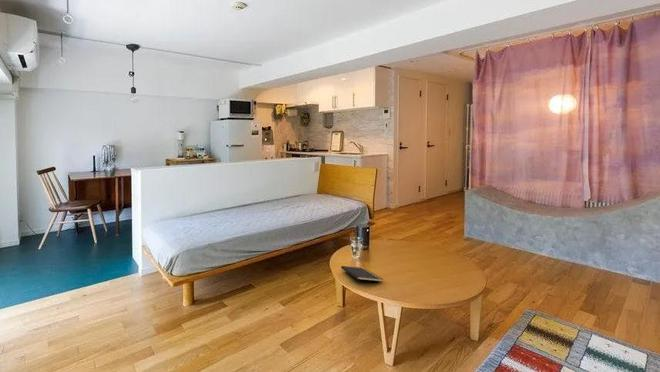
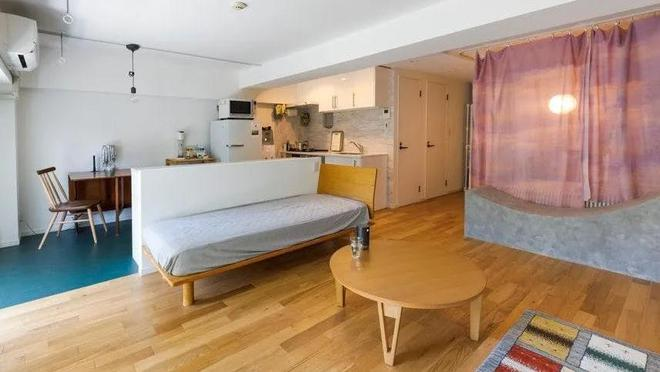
- notepad [340,265,384,286]
